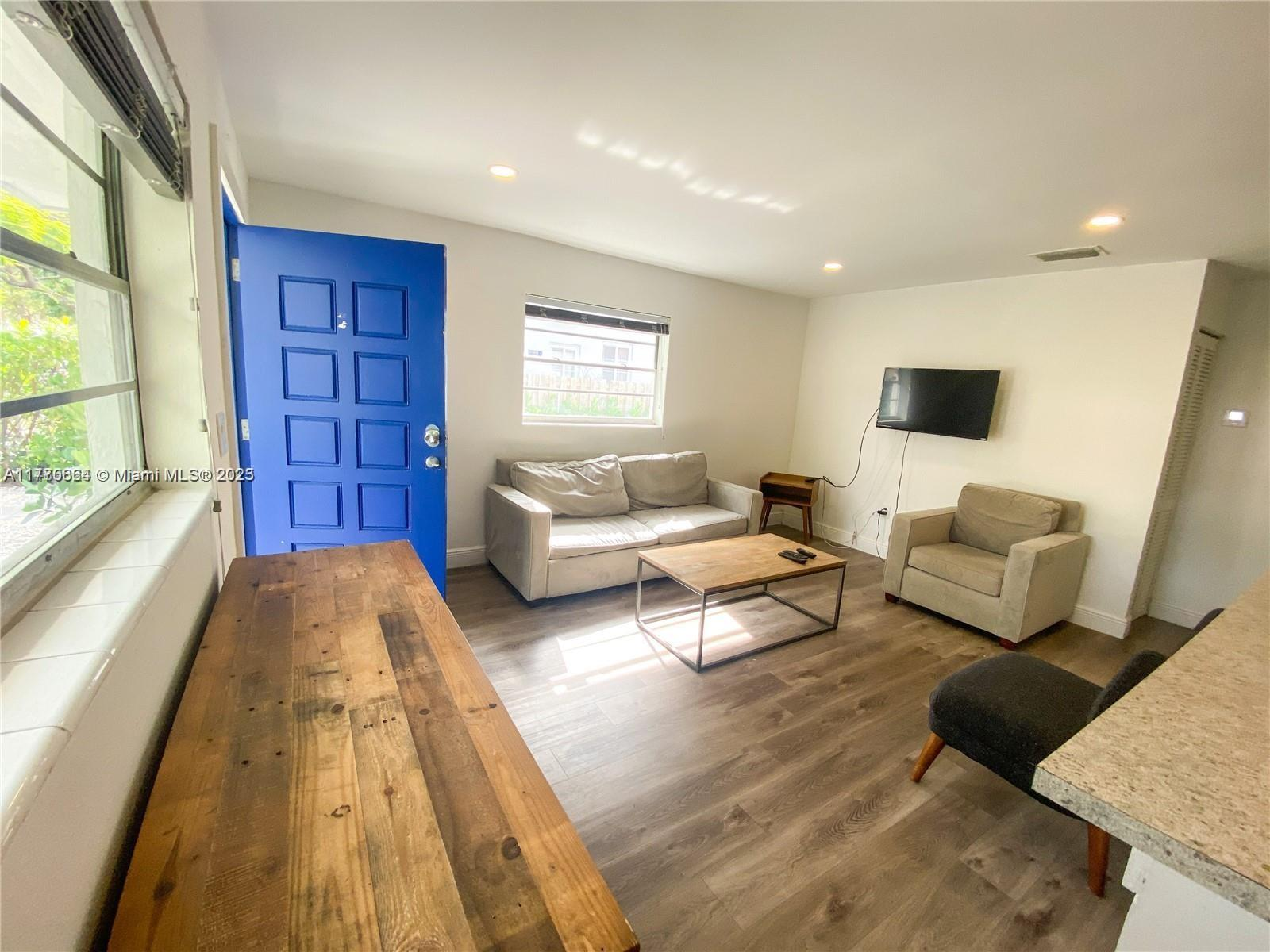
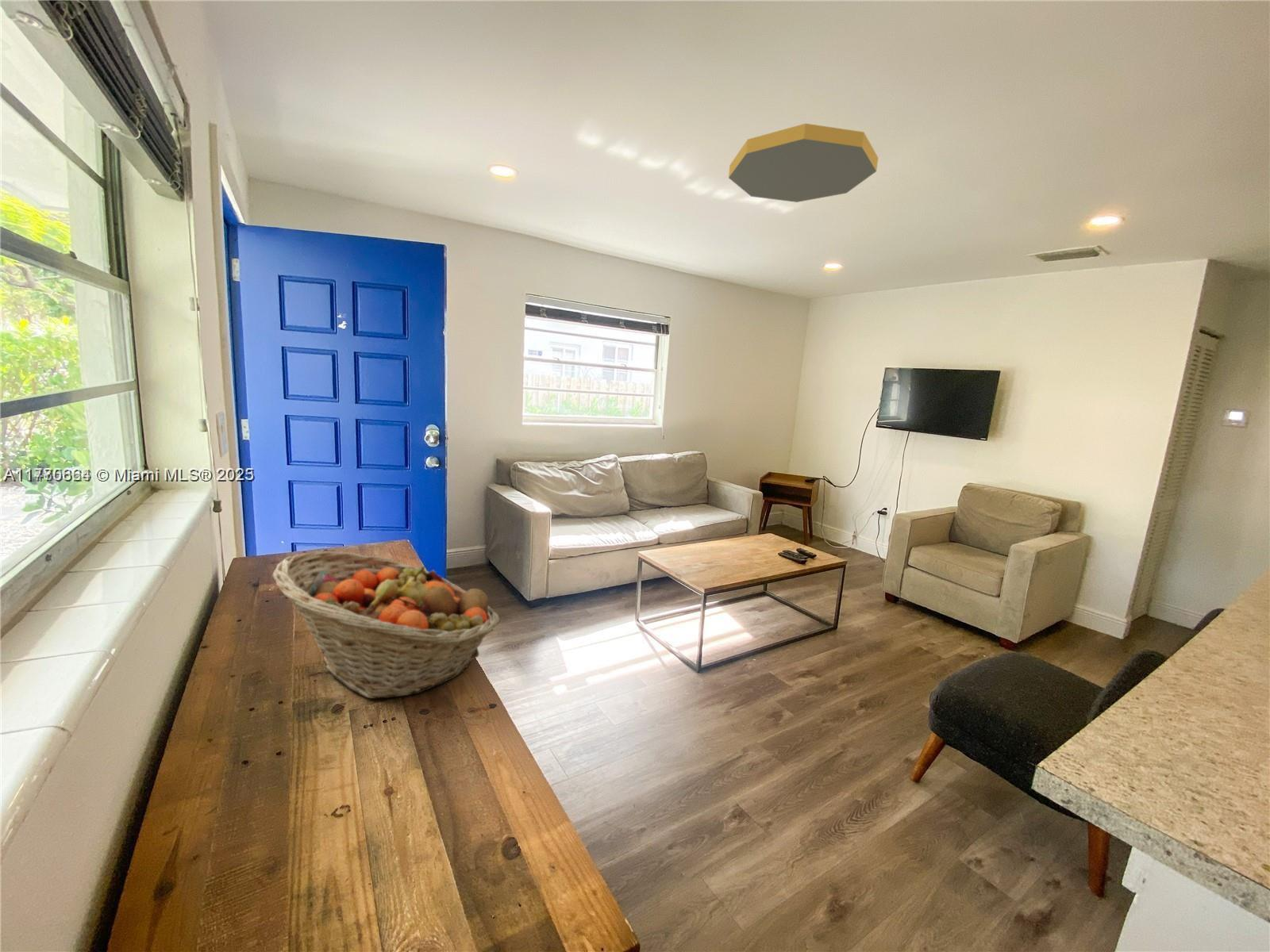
+ ceiling light [728,123,879,203]
+ fruit basket [271,551,501,700]
